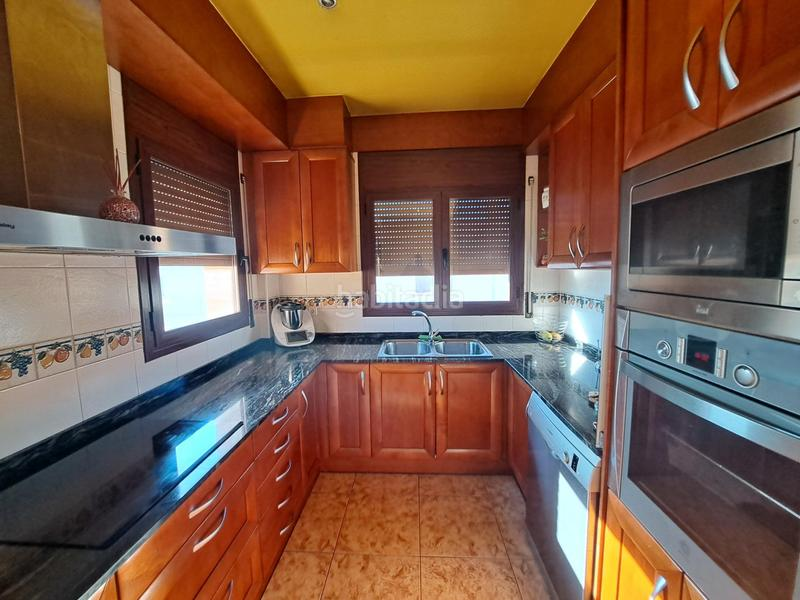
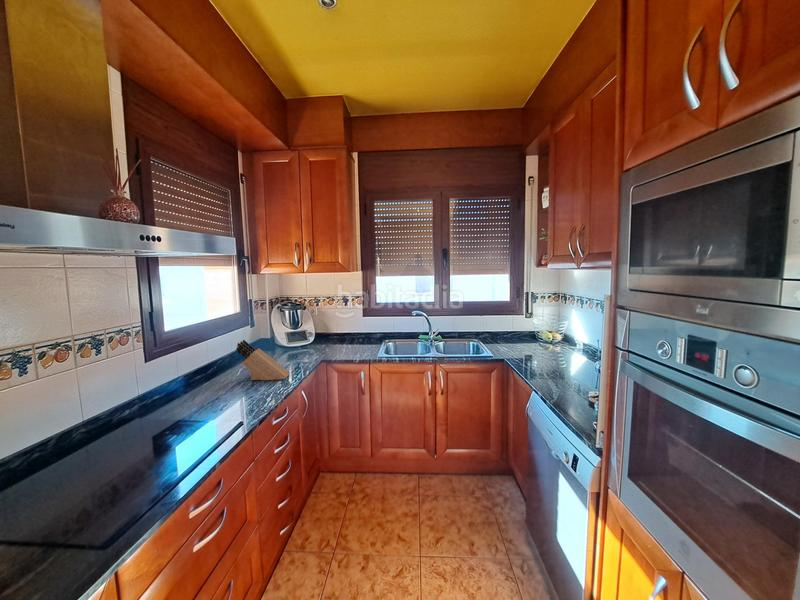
+ knife block [235,339,290,381]
